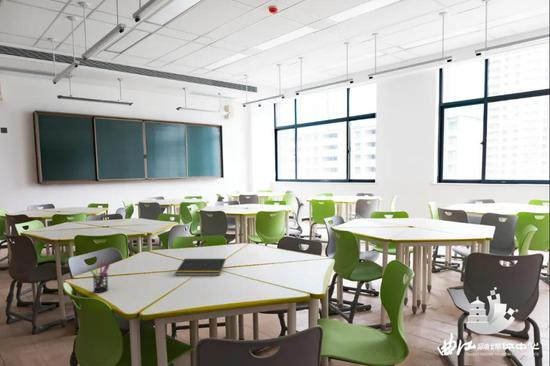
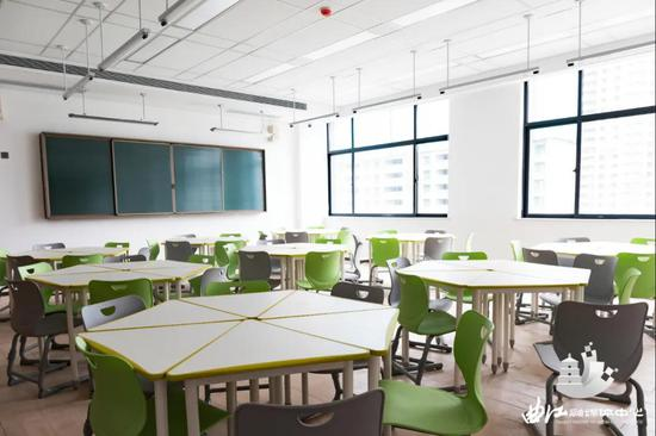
- pen holder [88,260,111,294]
- notepad [175,258,227,277]
